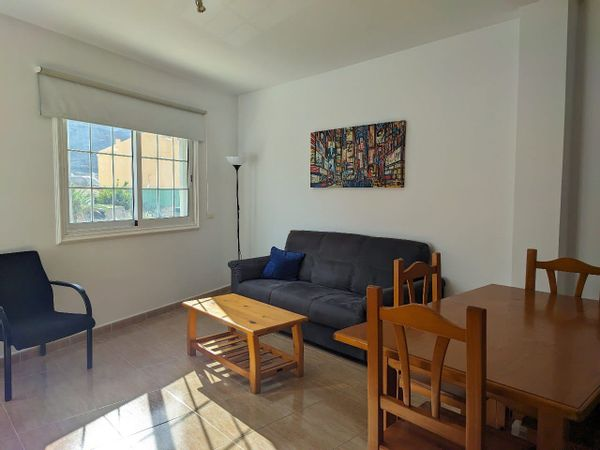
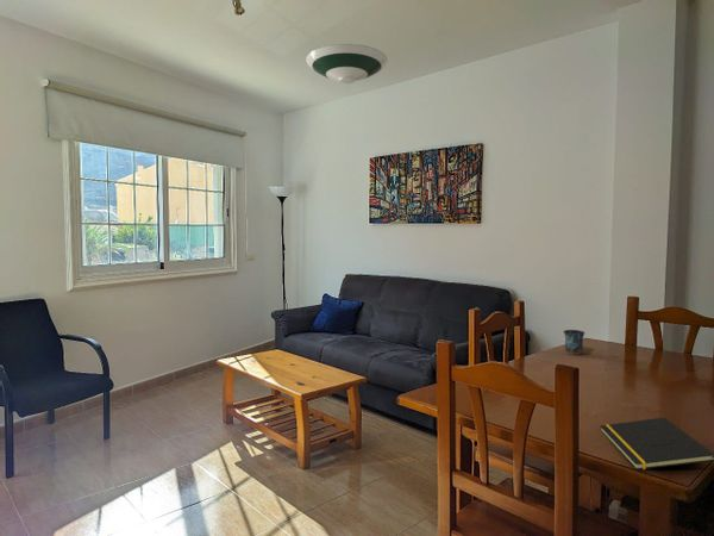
+ mug [563,329,585,356]
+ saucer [305,43,389,85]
+ notepad [599,417,714,470]
